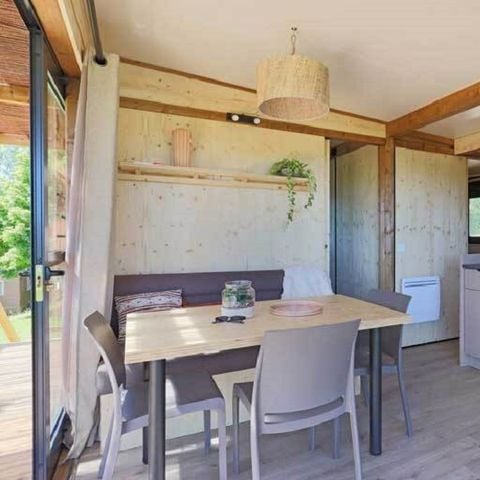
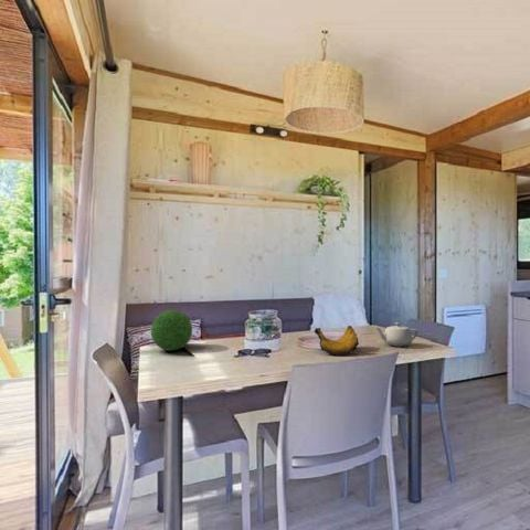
+ teapot [374,321,420,348]
+ banana bunch [314,325,360,357]
+ decorative ball [150,309,193,352]
